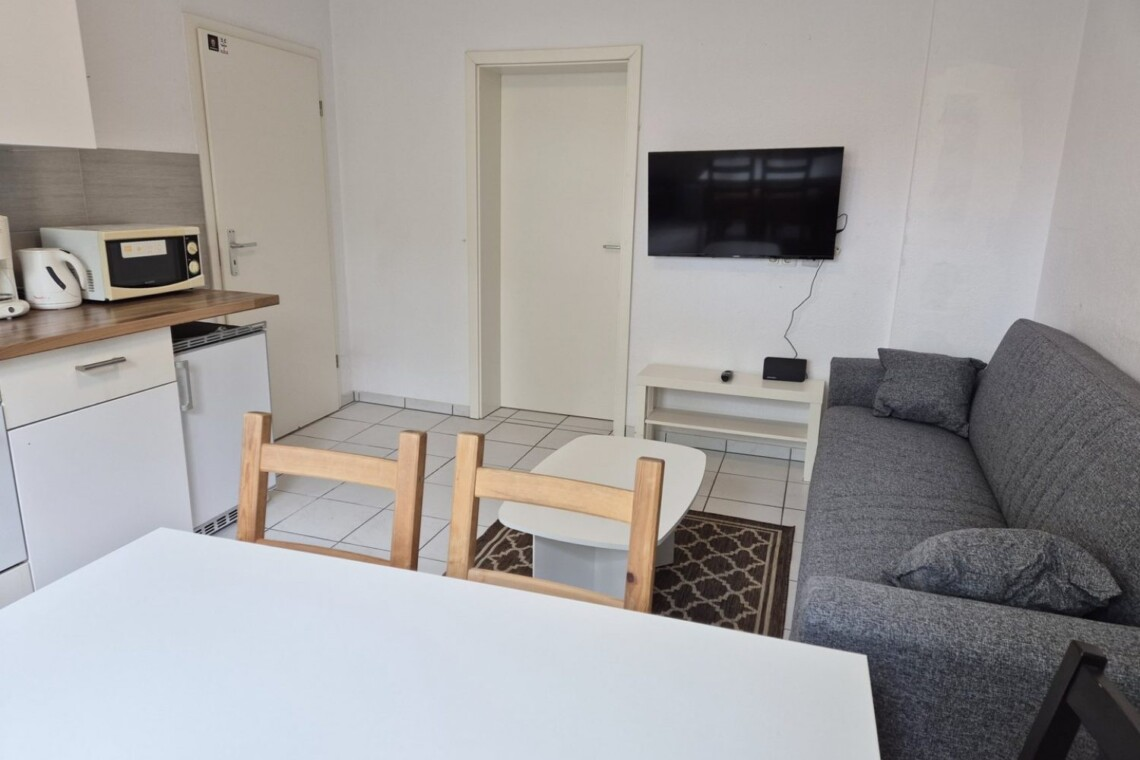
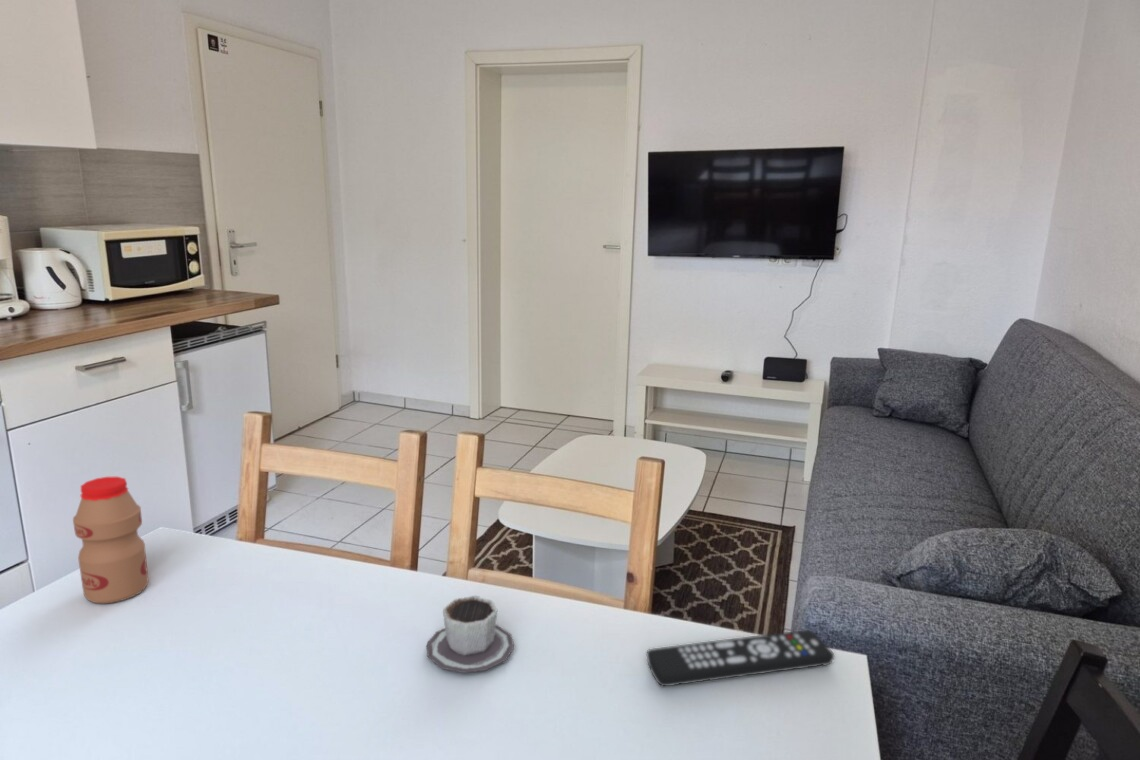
+ bottle [72,475,149,604]
+ remote control [646,629,835,687]
+ cup [425,594,515,674]
